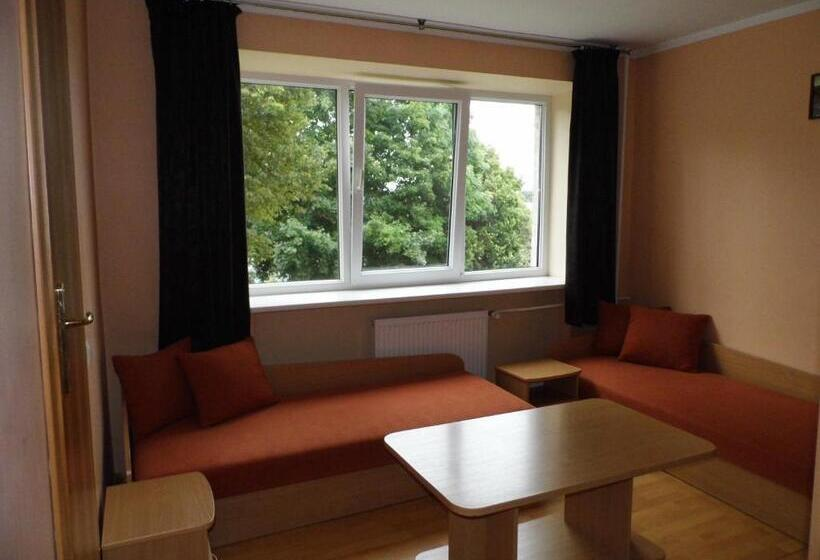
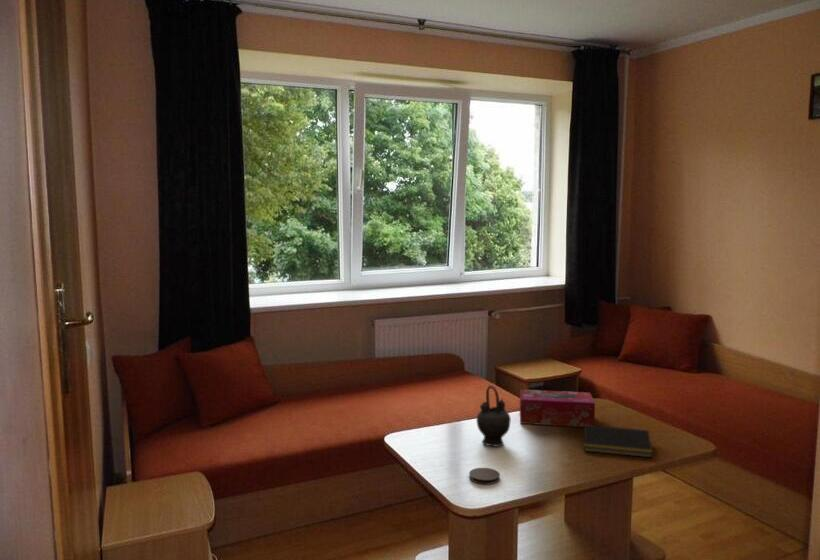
+ coaster [468,467,501,485]
+ notepad [581,425,653,459]
+ teapot [476,385,512,447]
+ tissue box [519,389,596,428]
